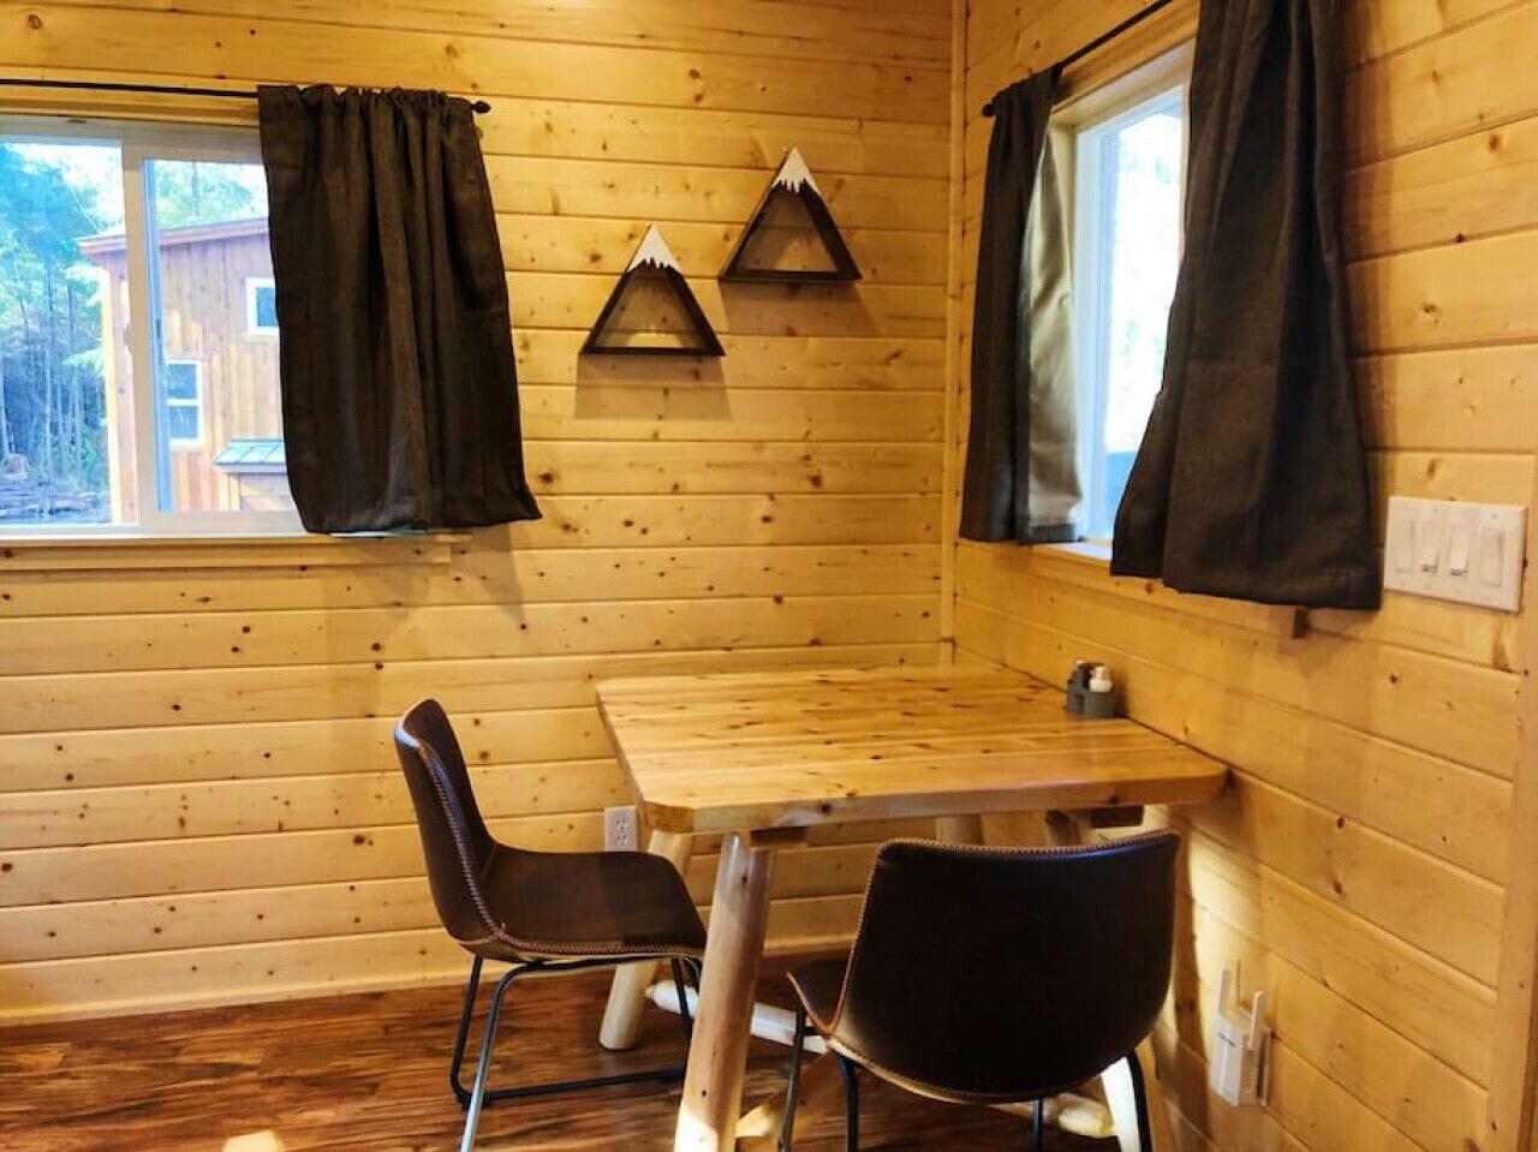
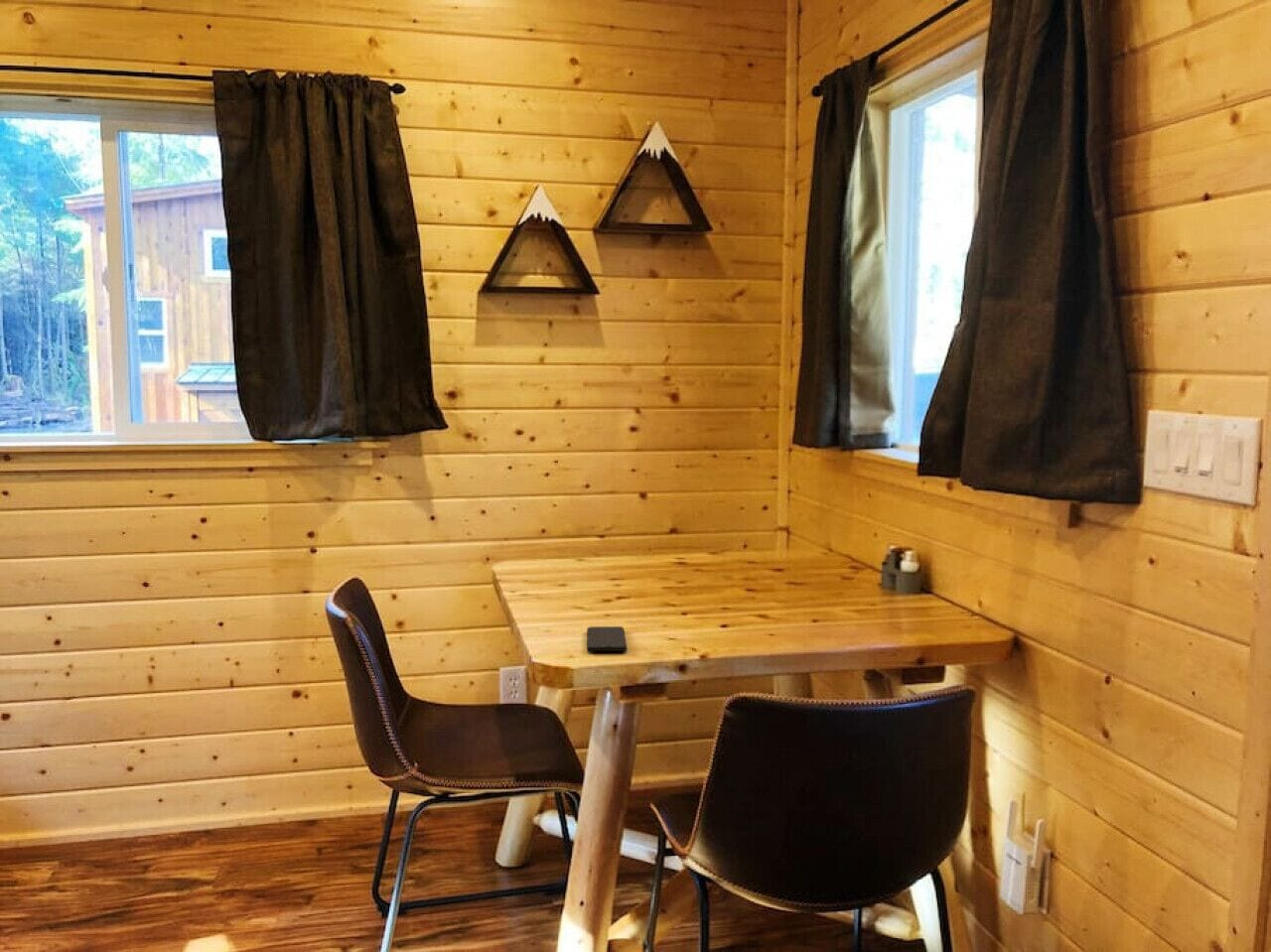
+ smartphone [586,625,628,652]
